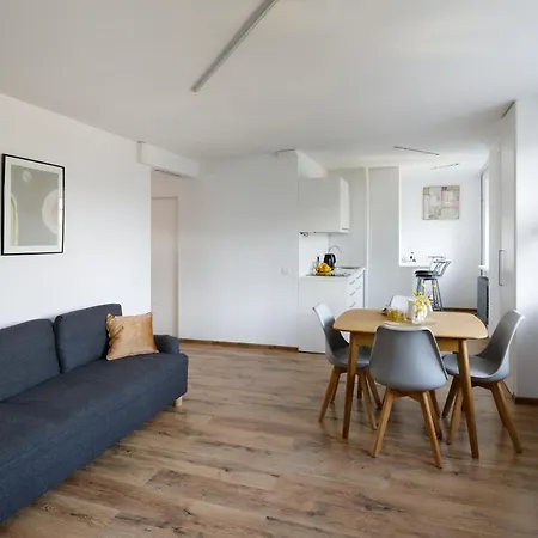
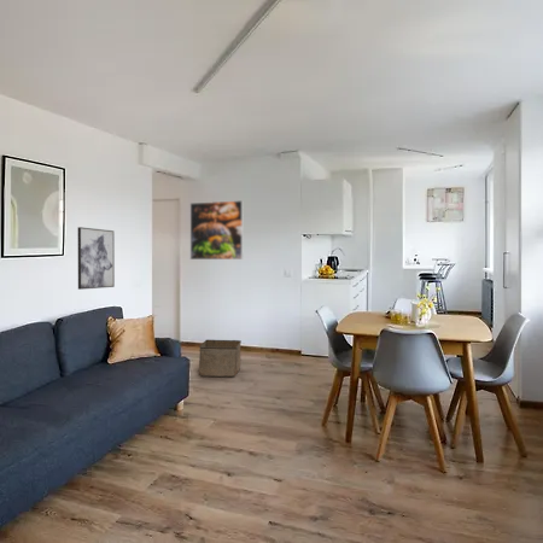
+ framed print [189,199,244,261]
+ storage bin [198,339,243,378]
+ wall art [77,226,116,291]
